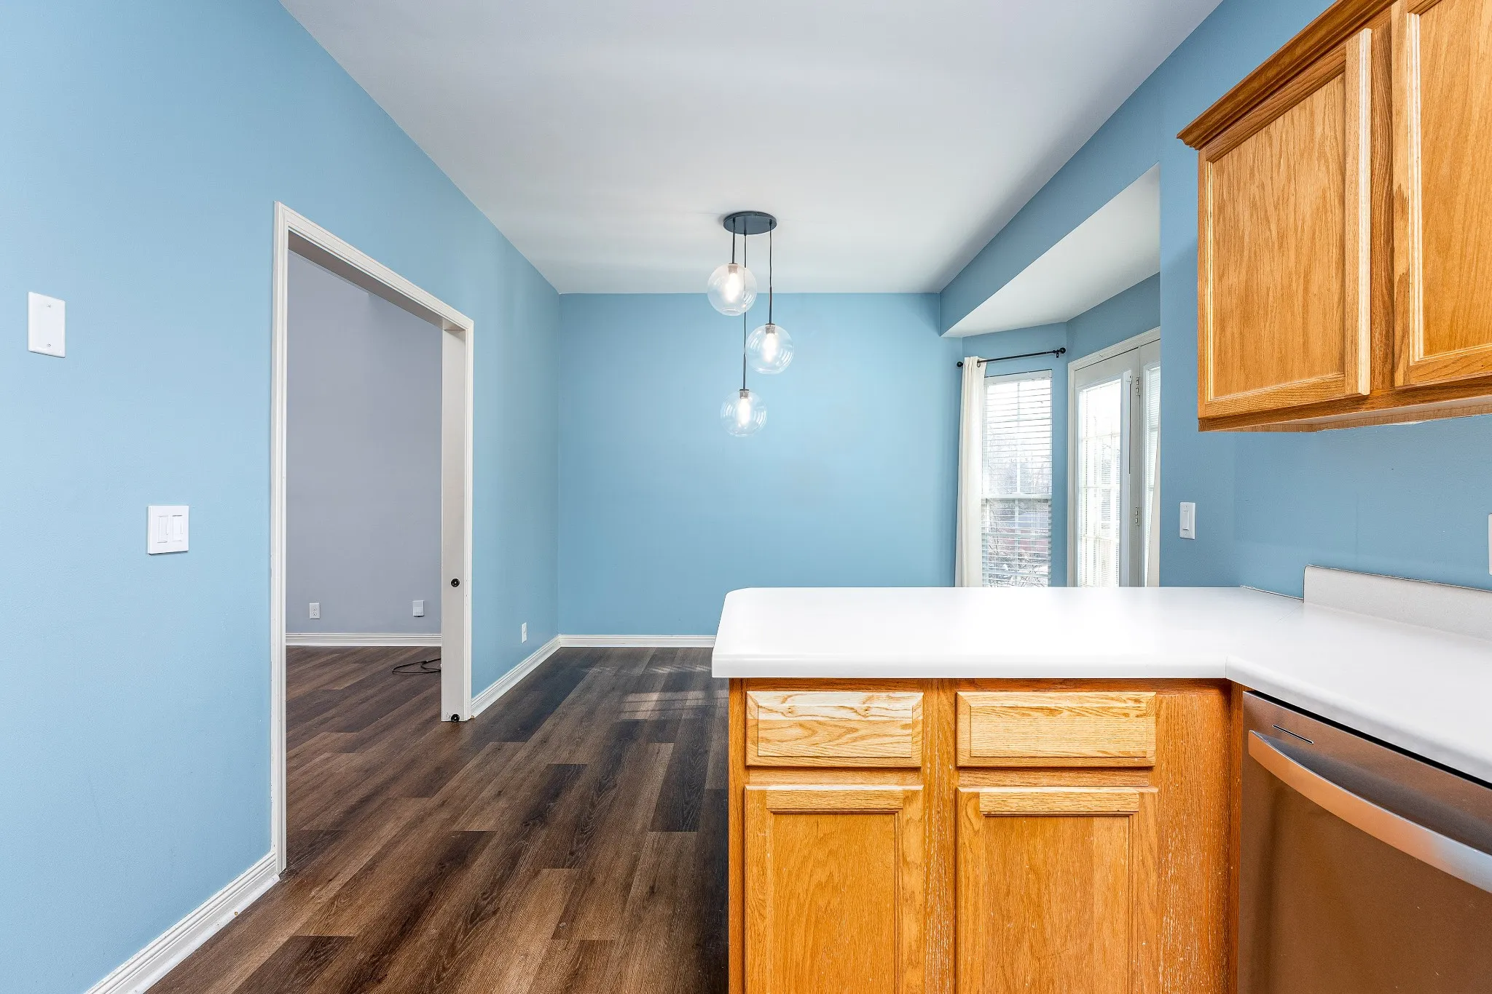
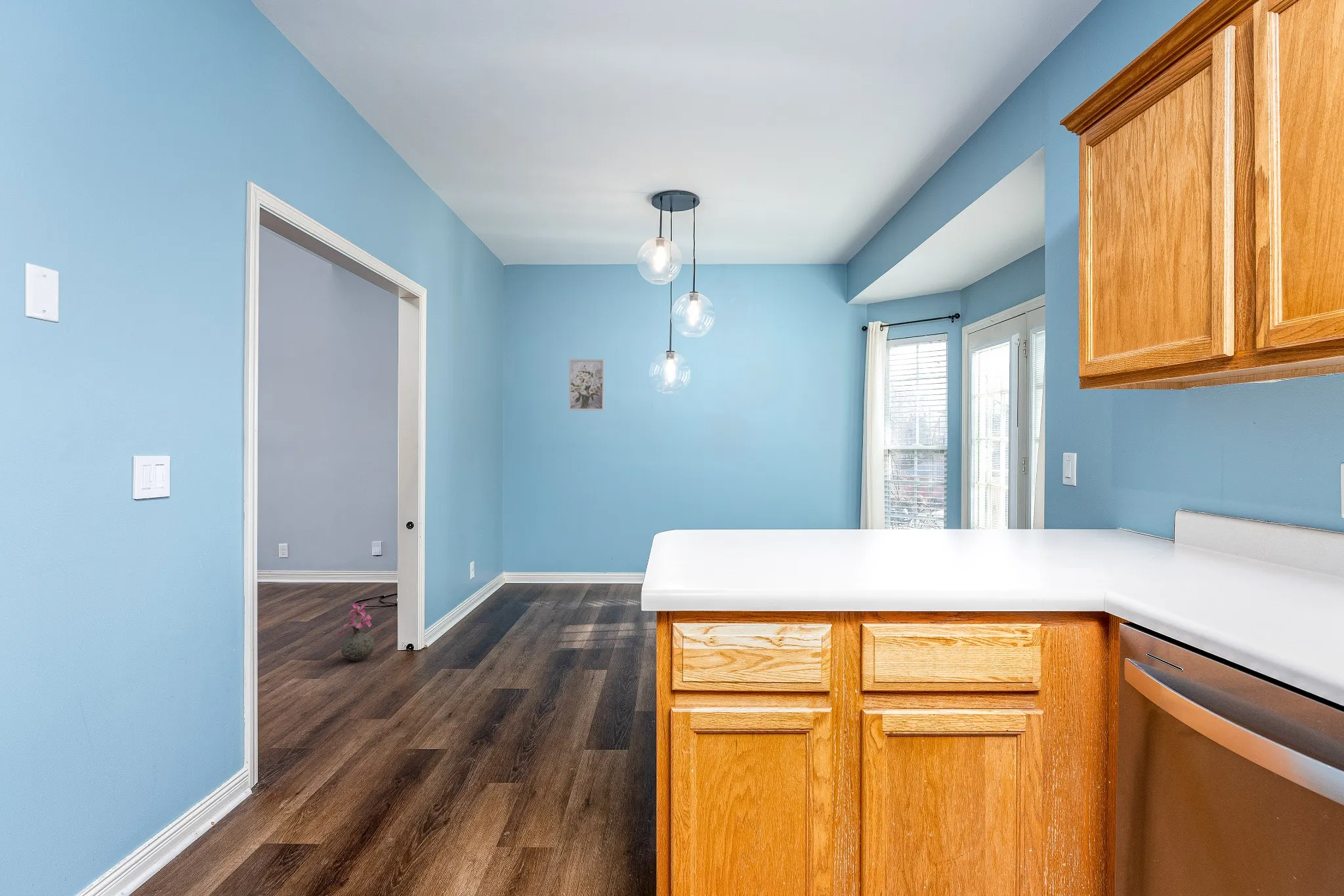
+ wall art [568,359,605,411]
+ vase [337,602,375,662]
